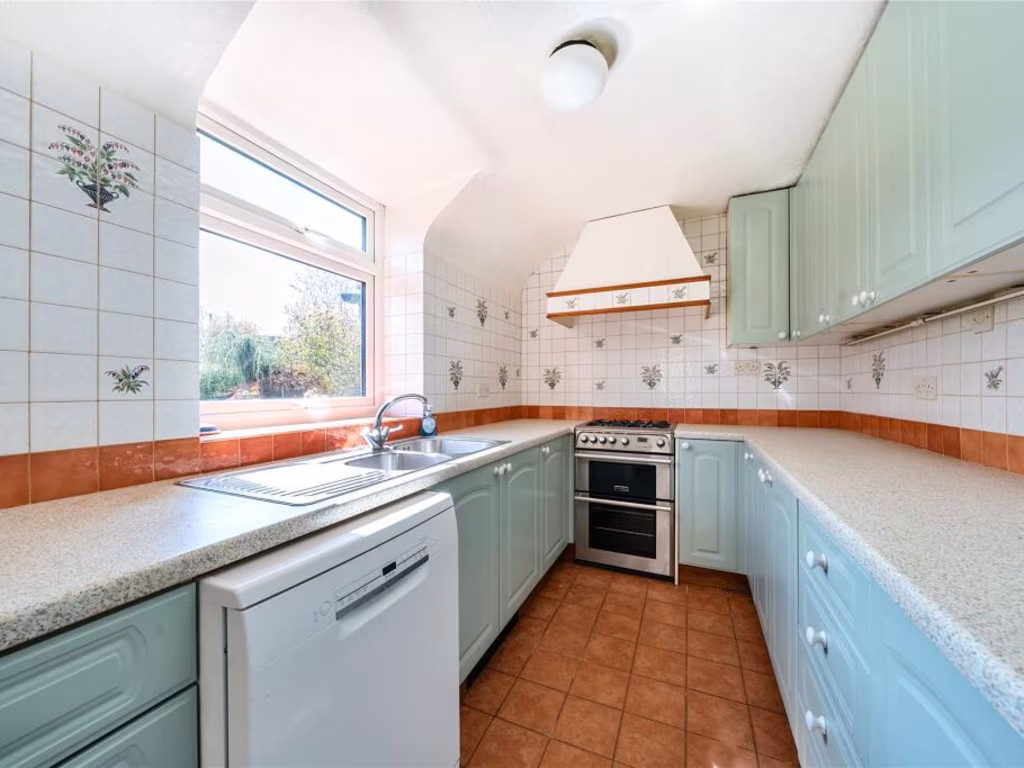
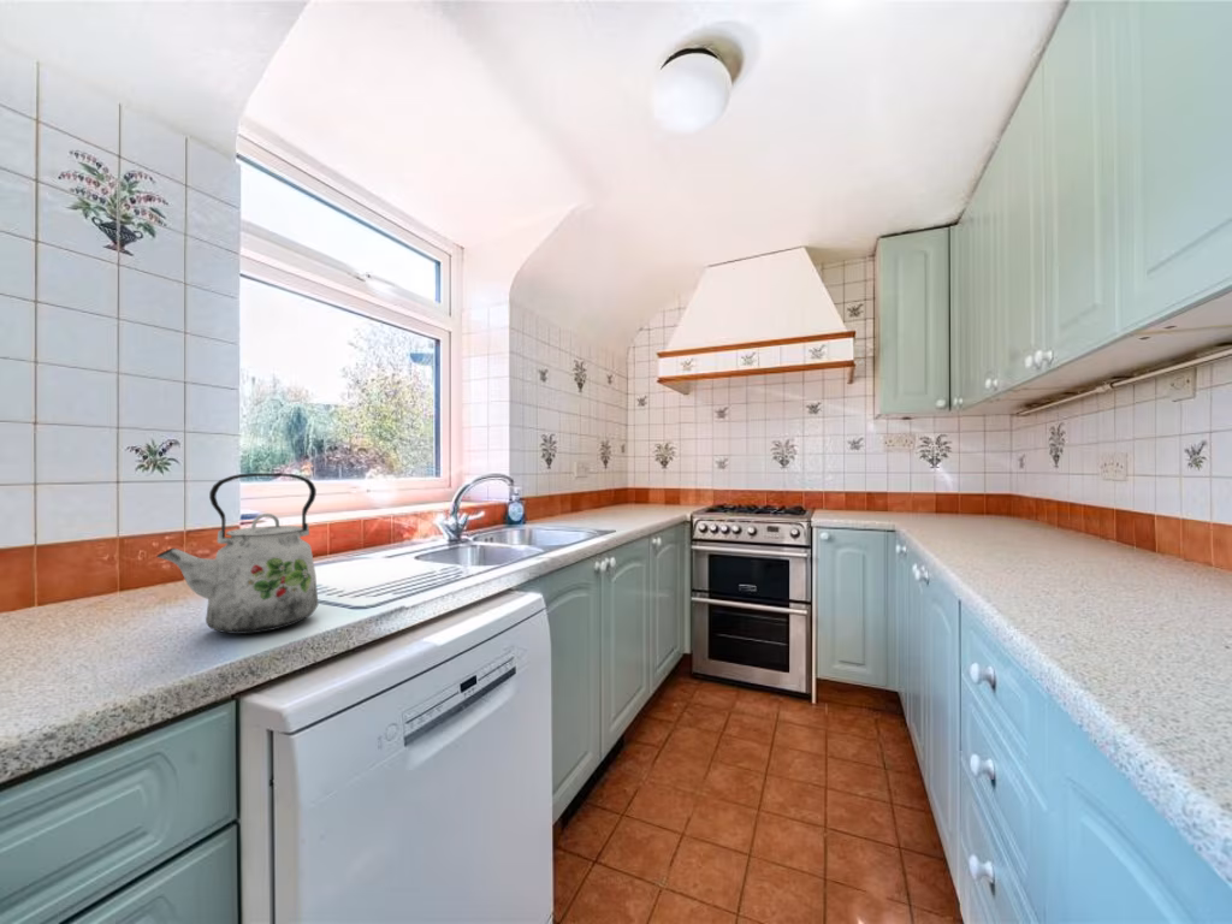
+ kettle [155,472,319,635]
